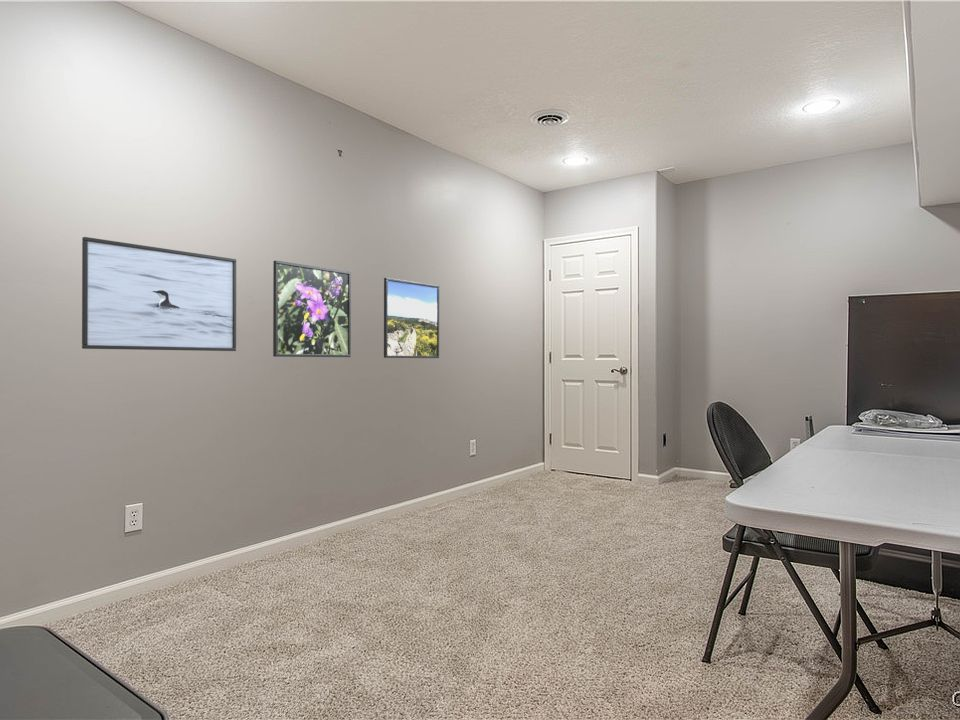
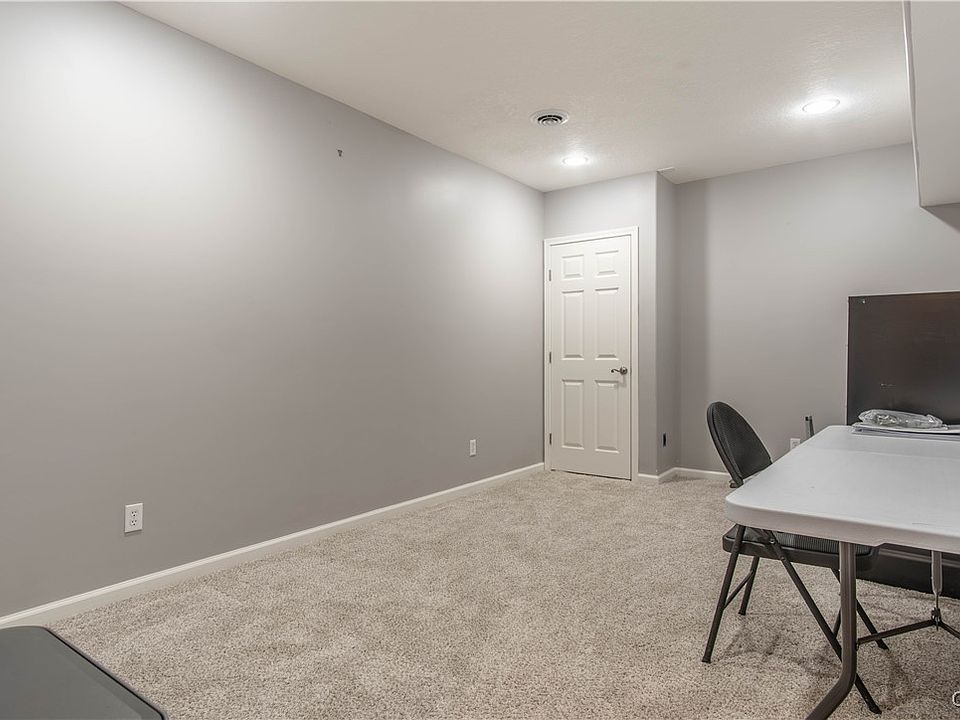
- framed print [383,277,440,359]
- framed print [272,260,352,358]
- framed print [81,236,237,352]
